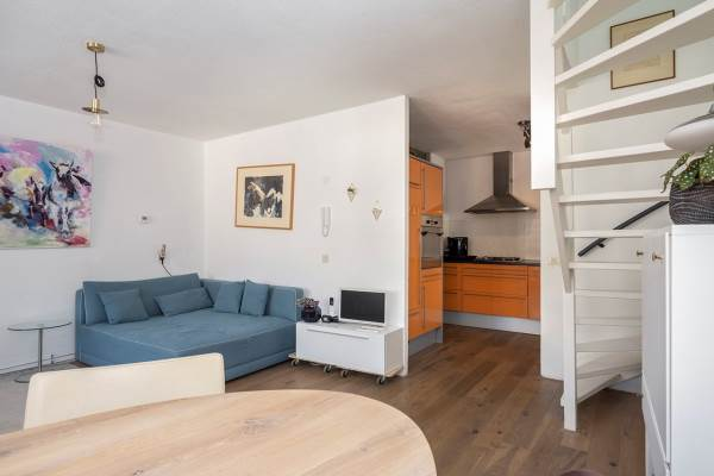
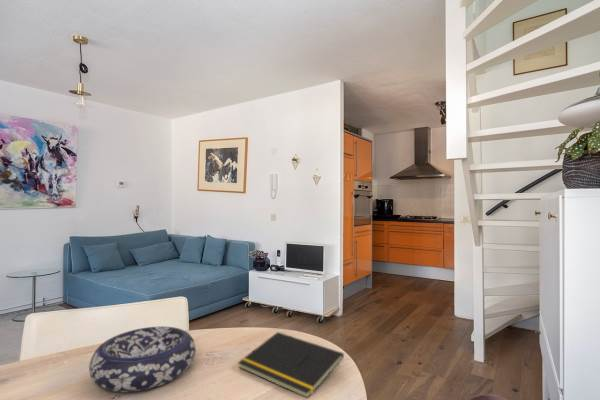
+ notepad [237,331,345,399]
+ decorative bowl [88,326,197,393]
